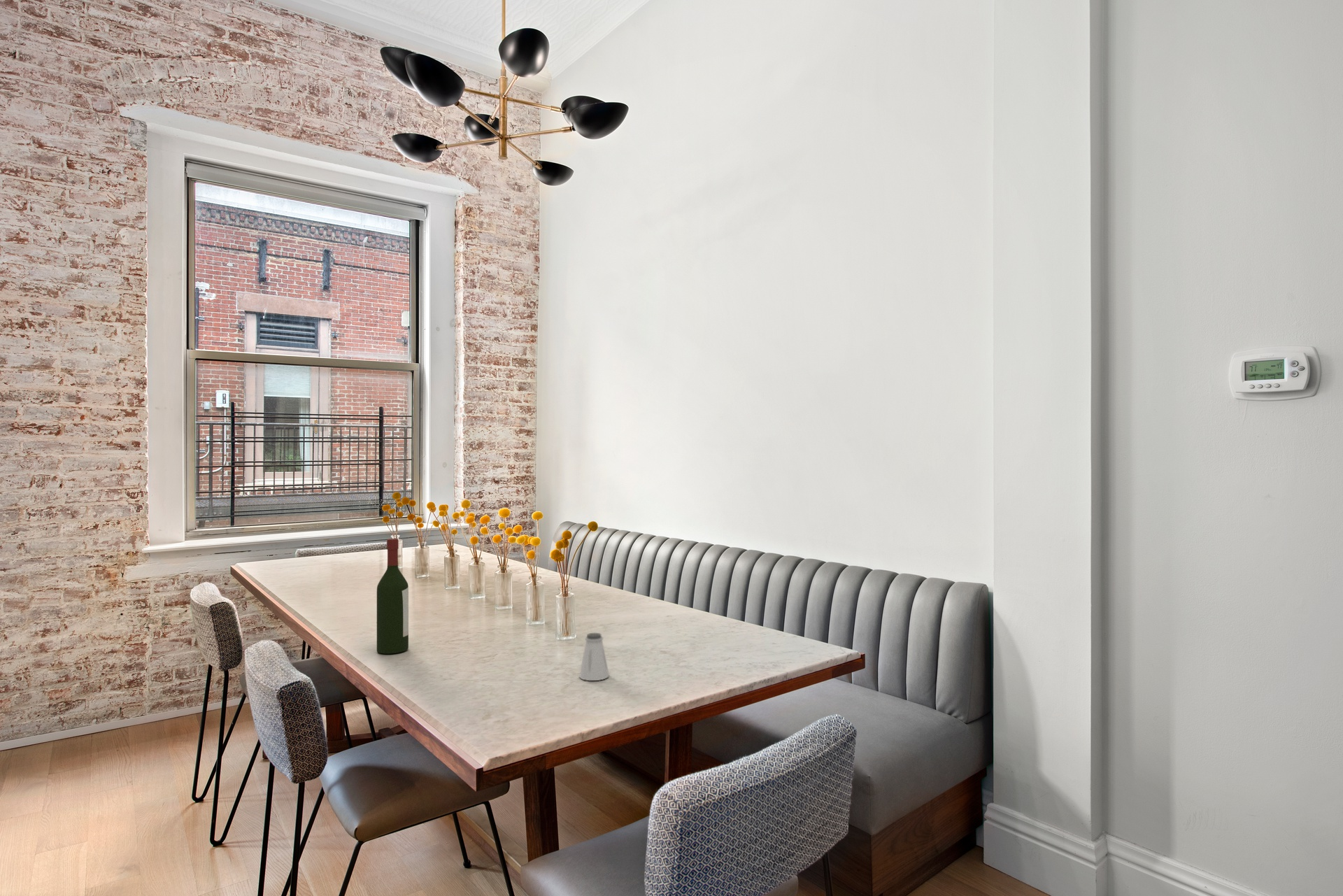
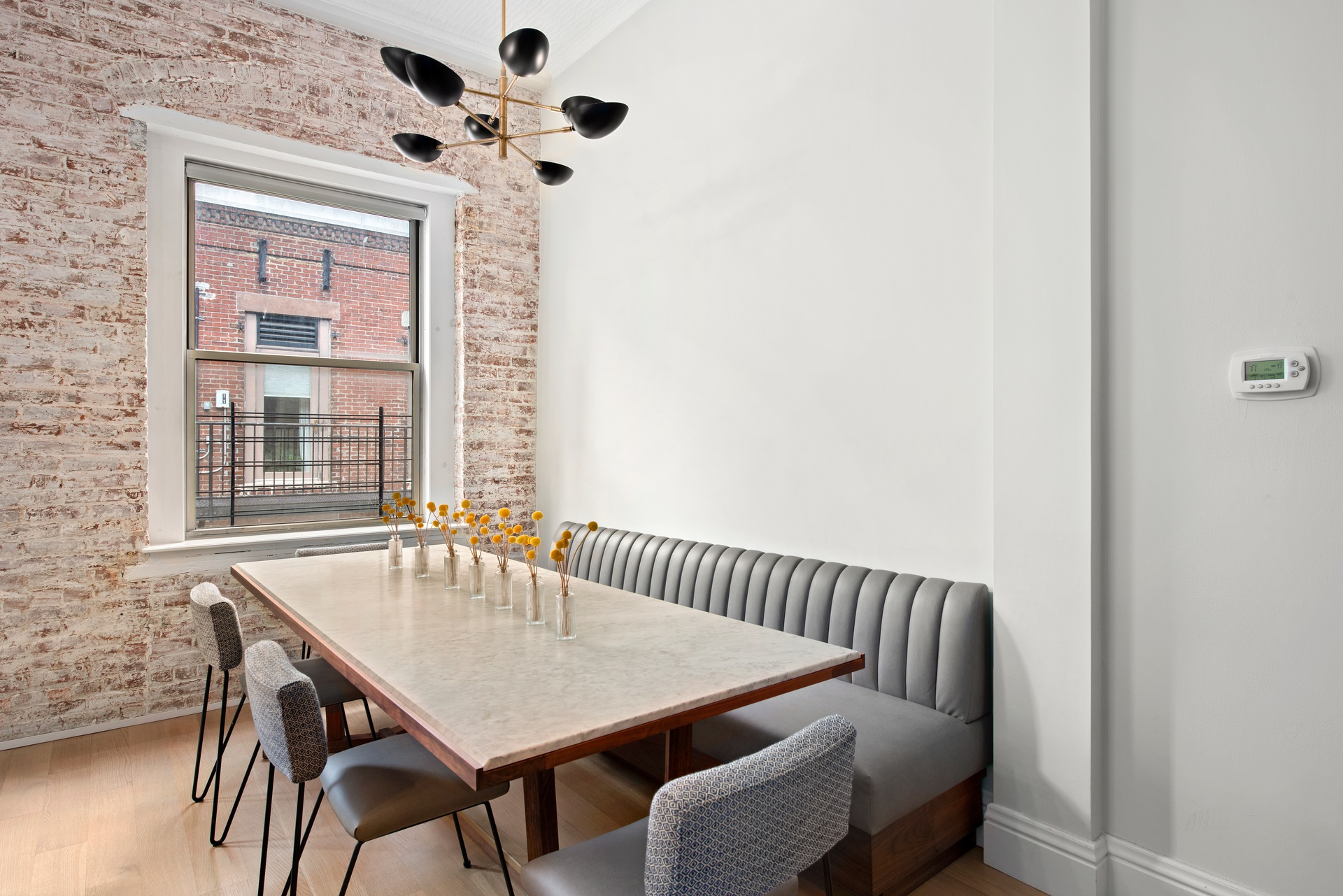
- wine bottle [376,538,409,655]
- saltshaker [578,632,610,681]
